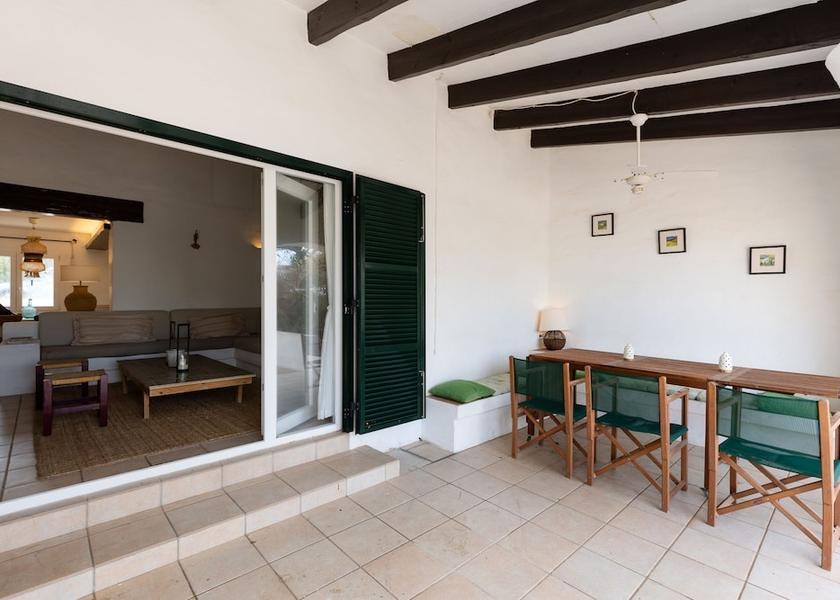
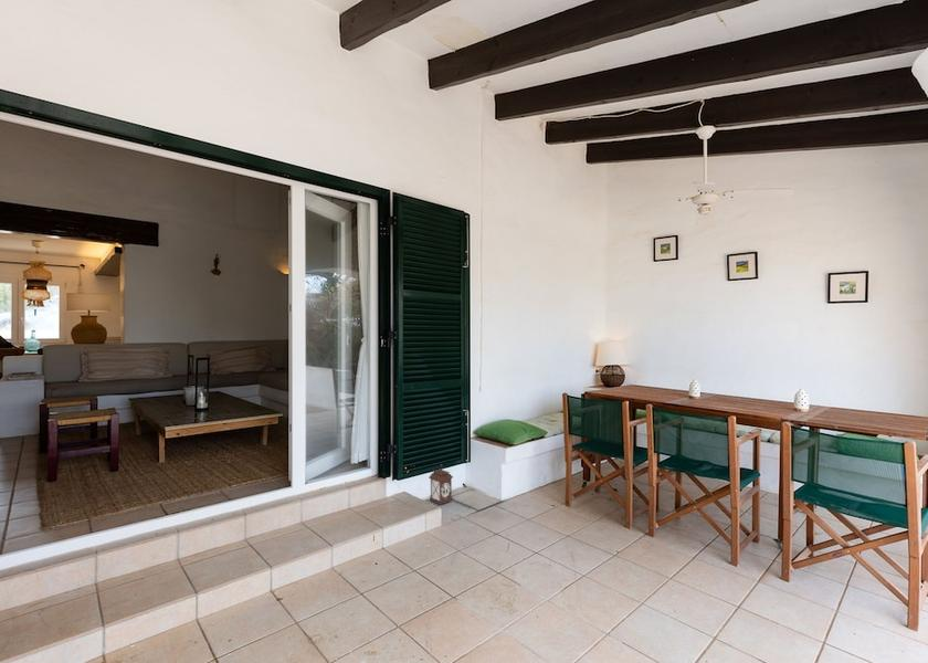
+ lantern [428,467,454,506]
